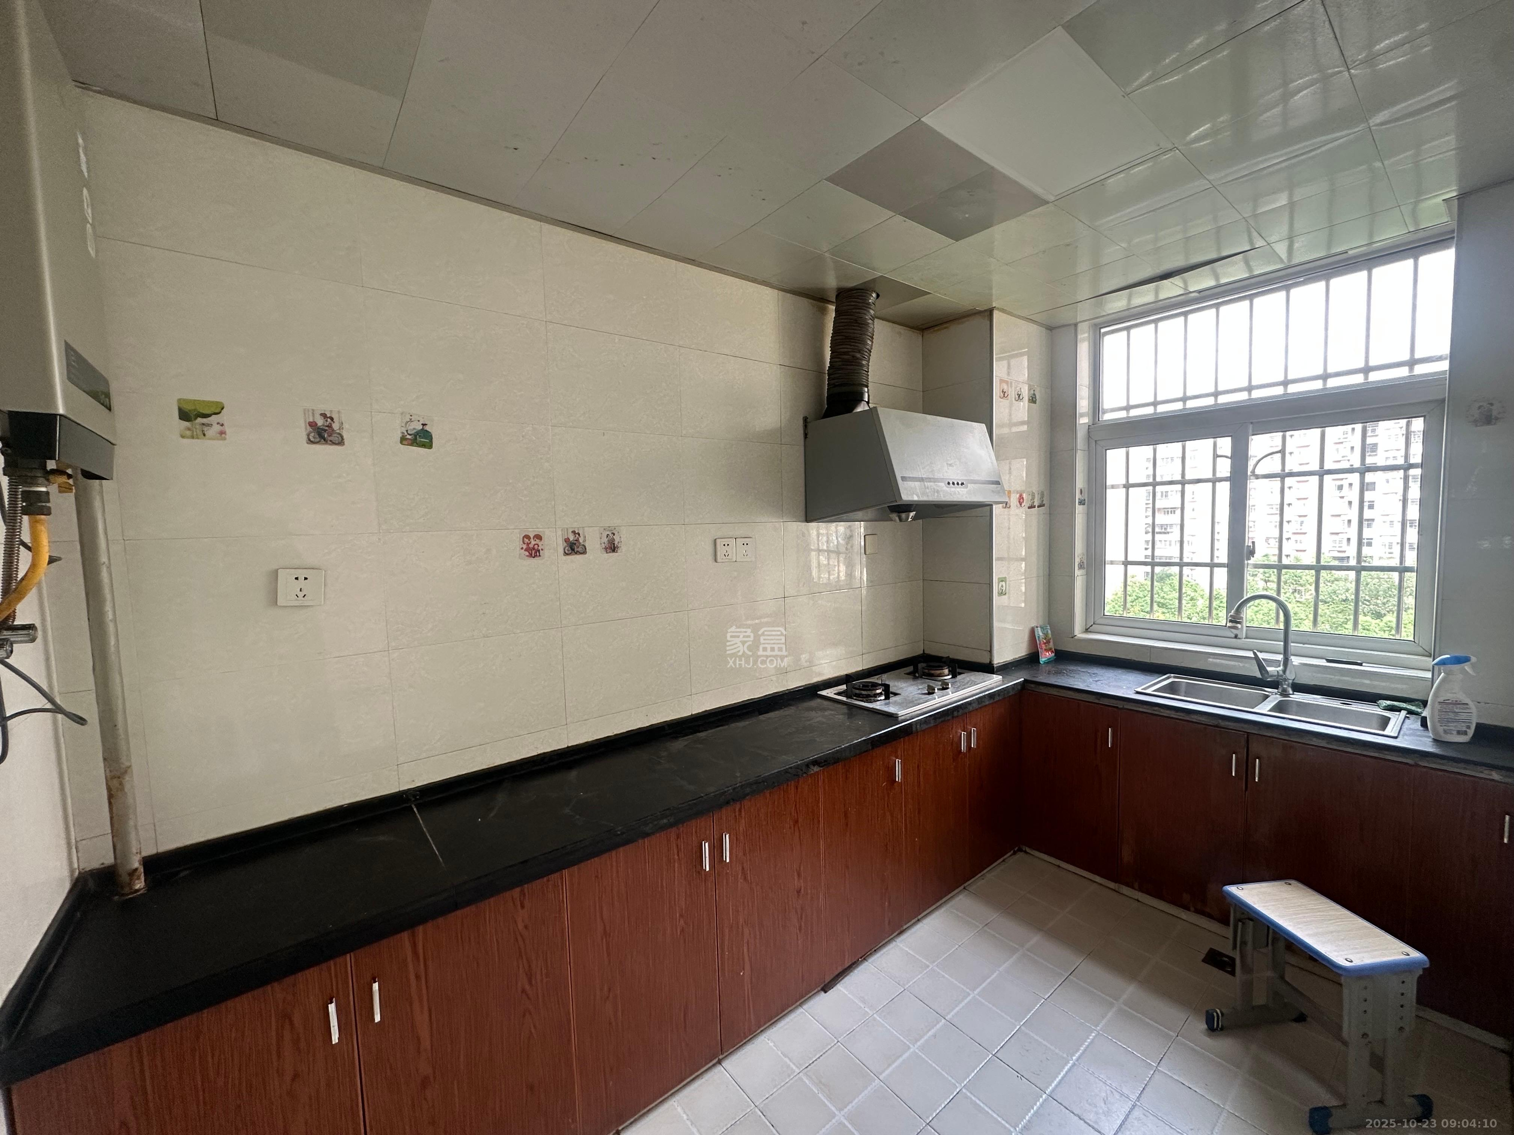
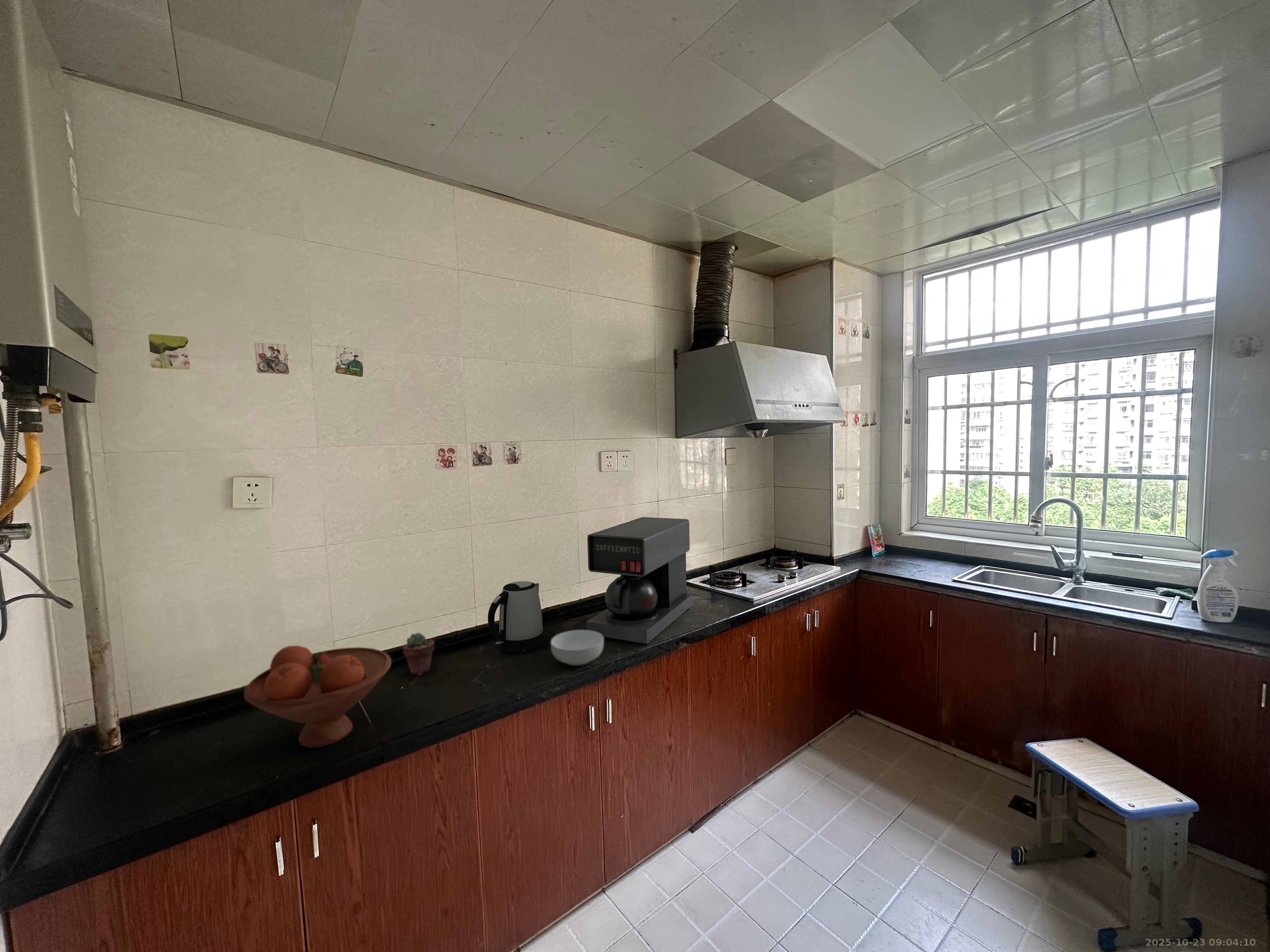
+ cereal bowl [550,630,604,666]
+ coffee maker [586,517,693,645]
+ kettle [488,581,544,654]
+ potted succulent [403,632,435,675]
+ fruit bowl [243,645,392,748]
